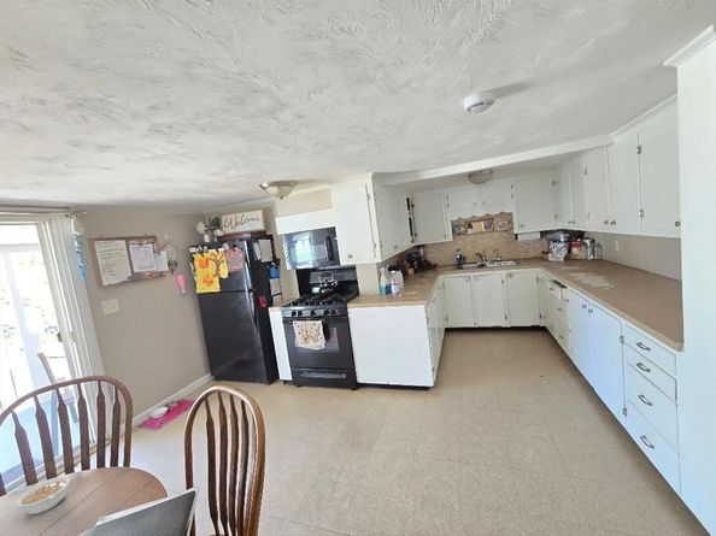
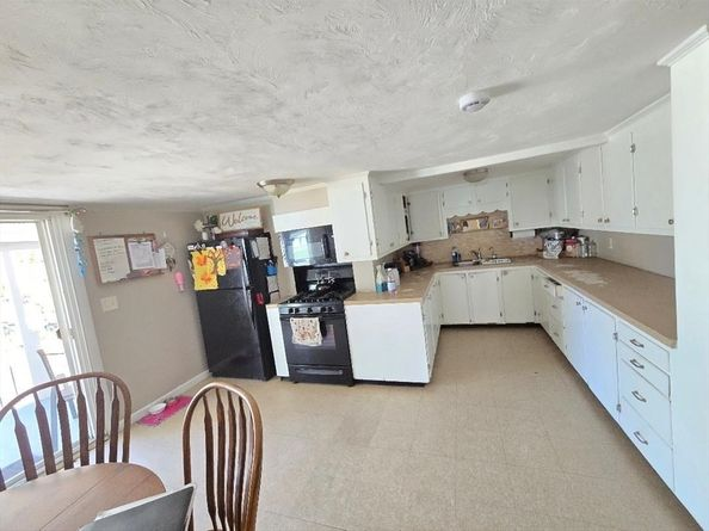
- legume [14,476,71,516]
